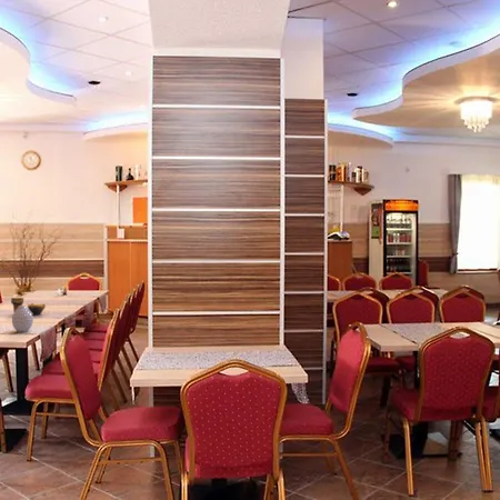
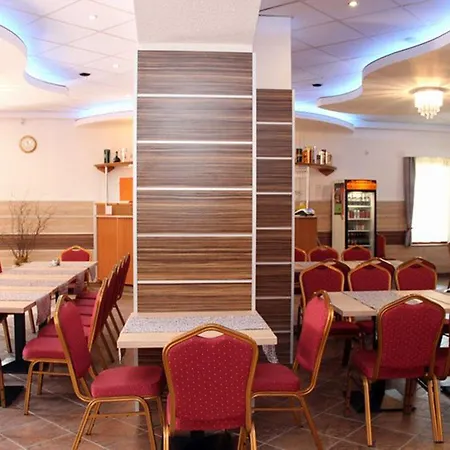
- decorative bowl [10,297,47,317]
- vase [11,304,34,333]
